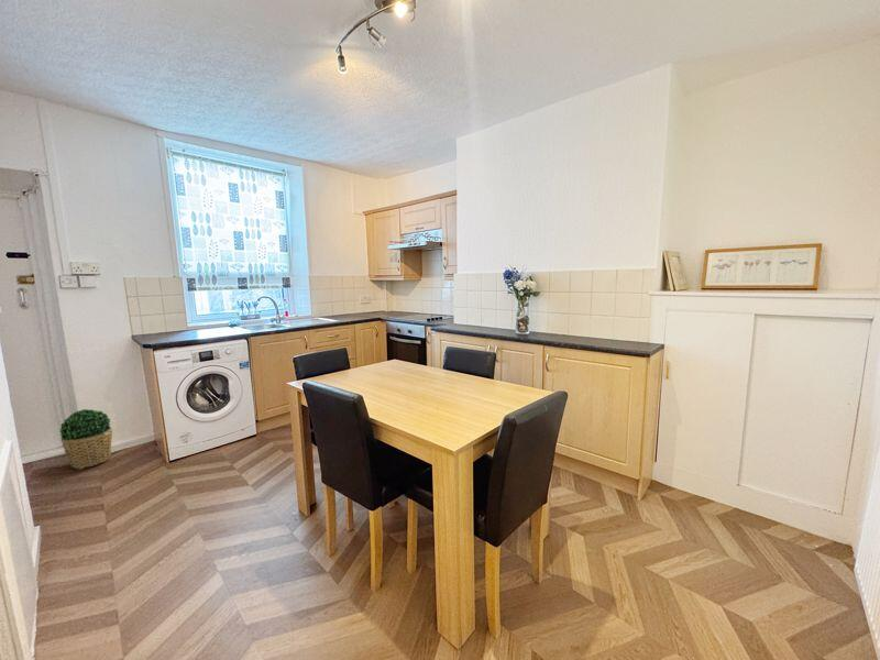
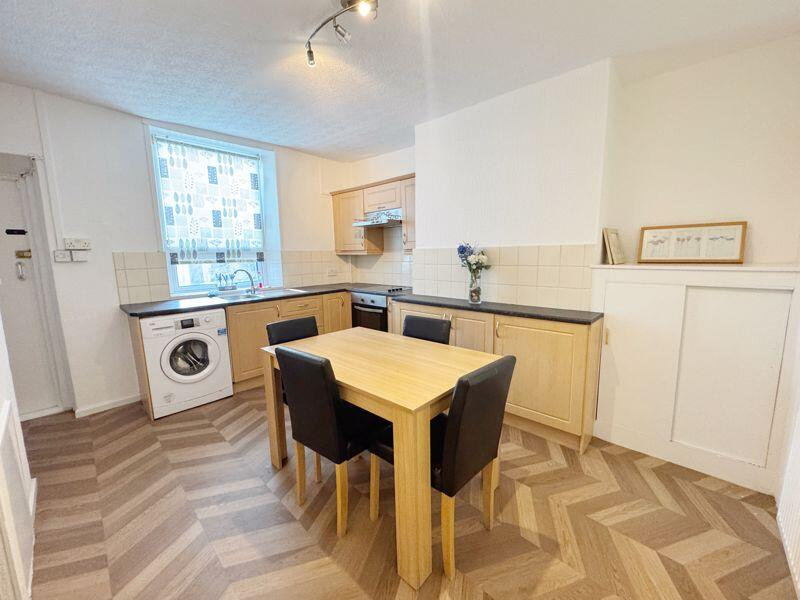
- potted plant [58,408,113,471]
